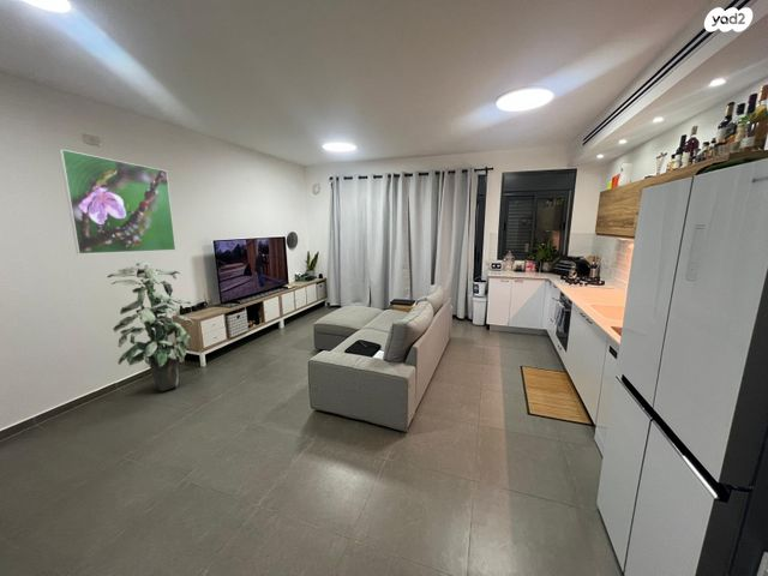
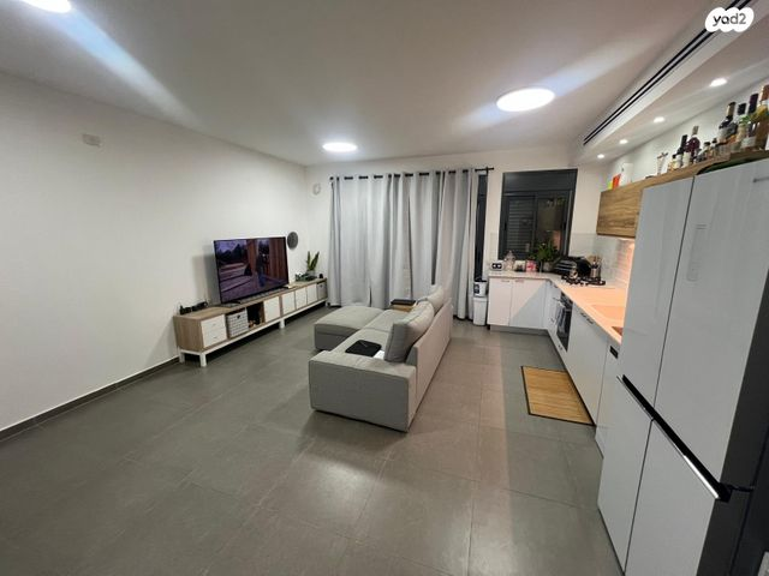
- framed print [59,148,176,256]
- indoor plant [107,260,196,392]
